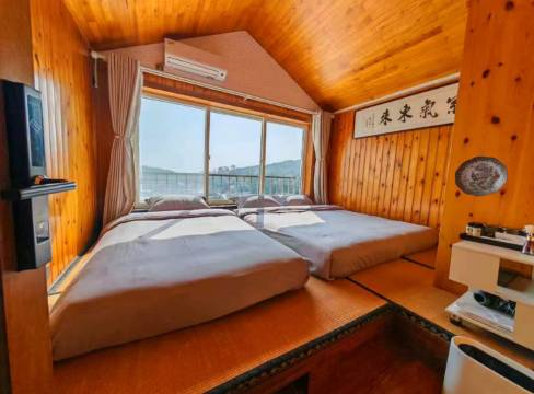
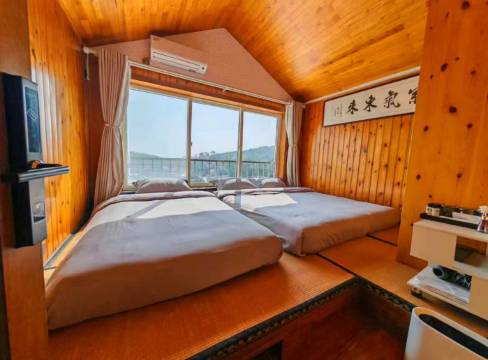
- decorative plate [454,155,509,197]
